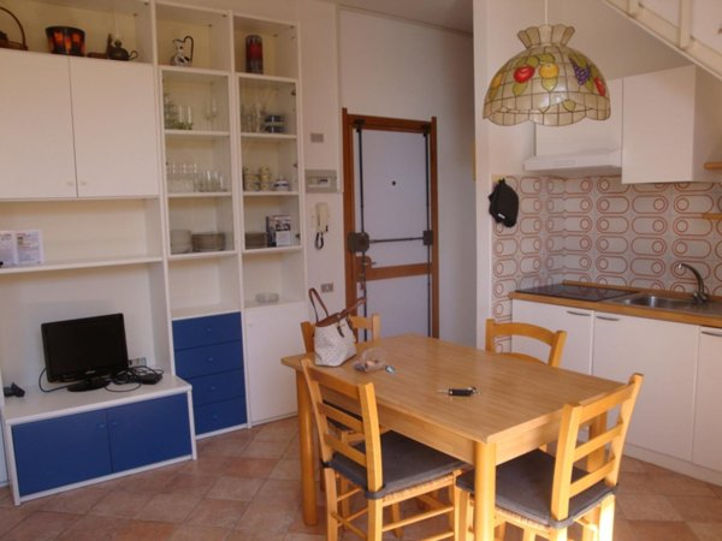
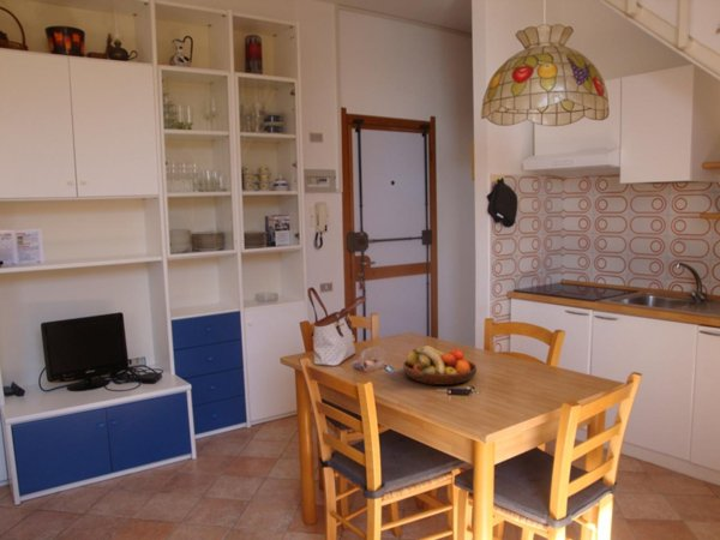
+ fruit bowl [402,344,478,386]
